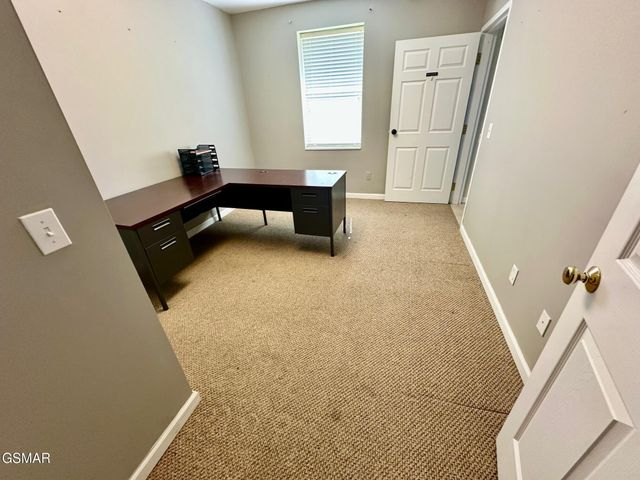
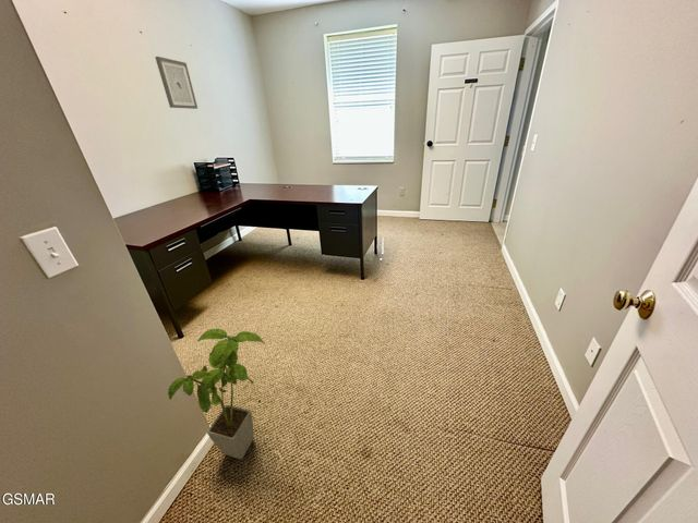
+ house plant [167,328,266,460]
+ wall art [154,56,198,110]
